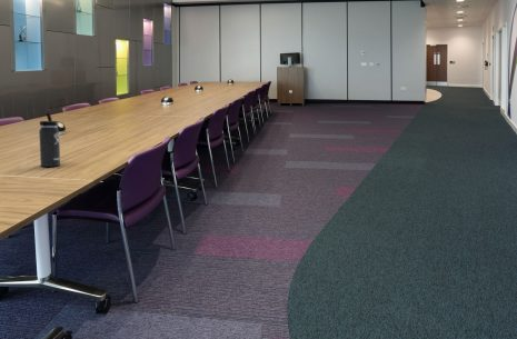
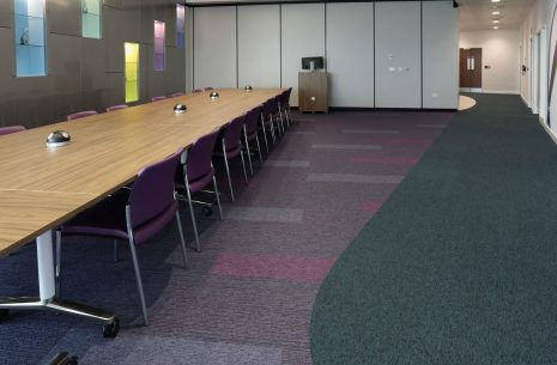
- thermos bottle [38,112,61,168]
